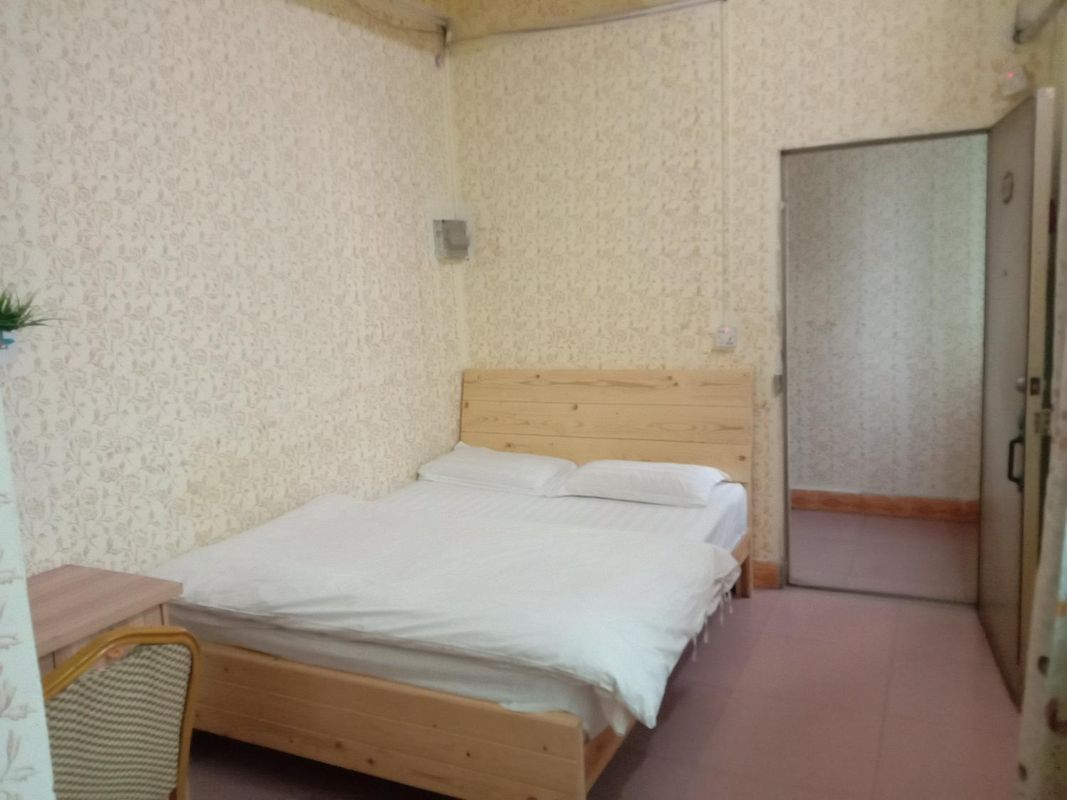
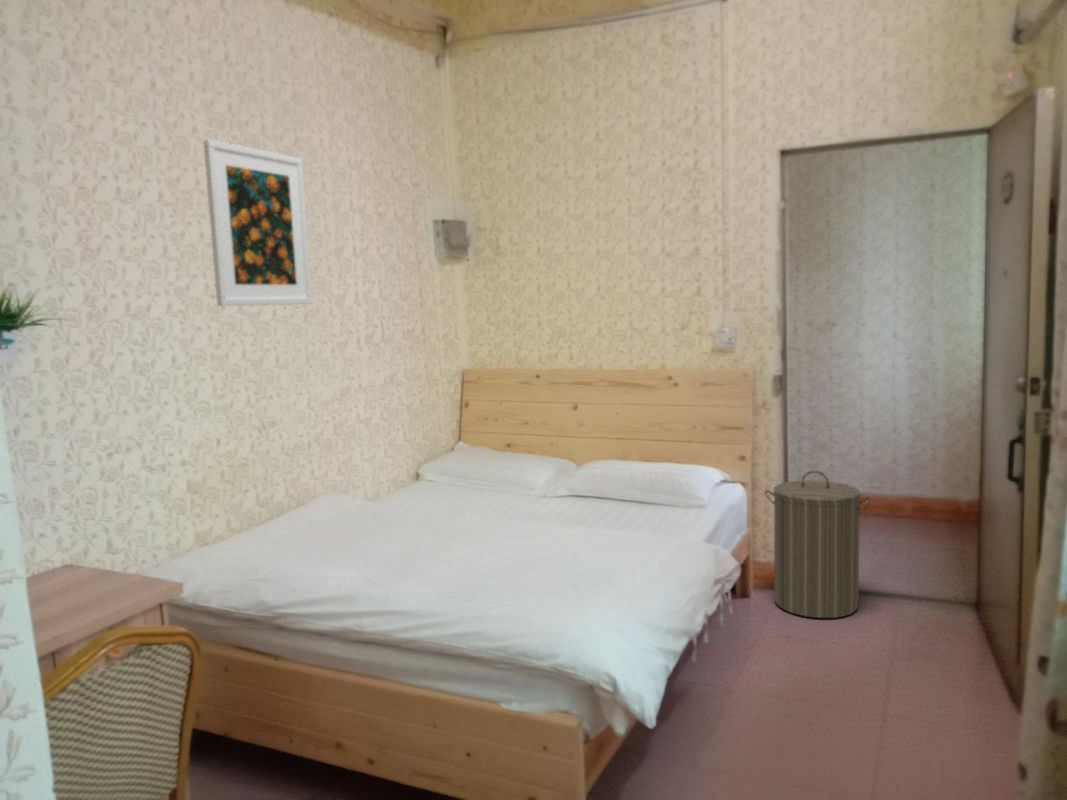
+ laundry hamper [763,470,872,619]
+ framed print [202,139,313,307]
